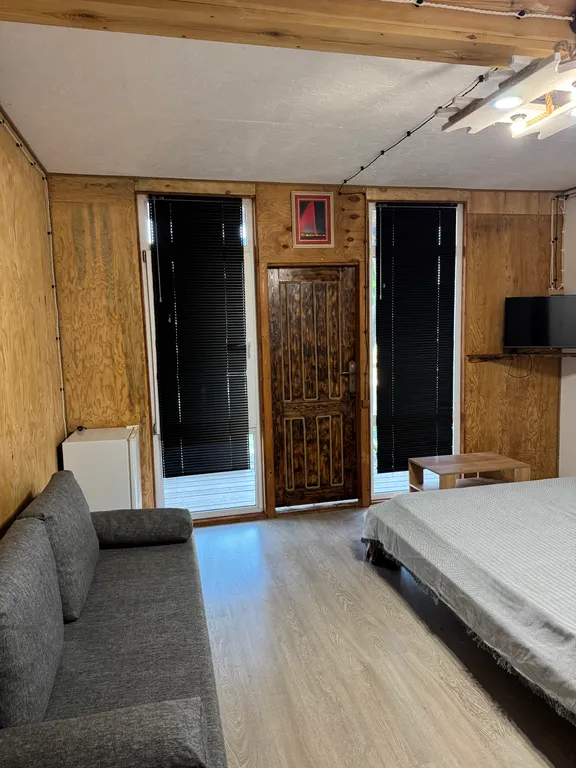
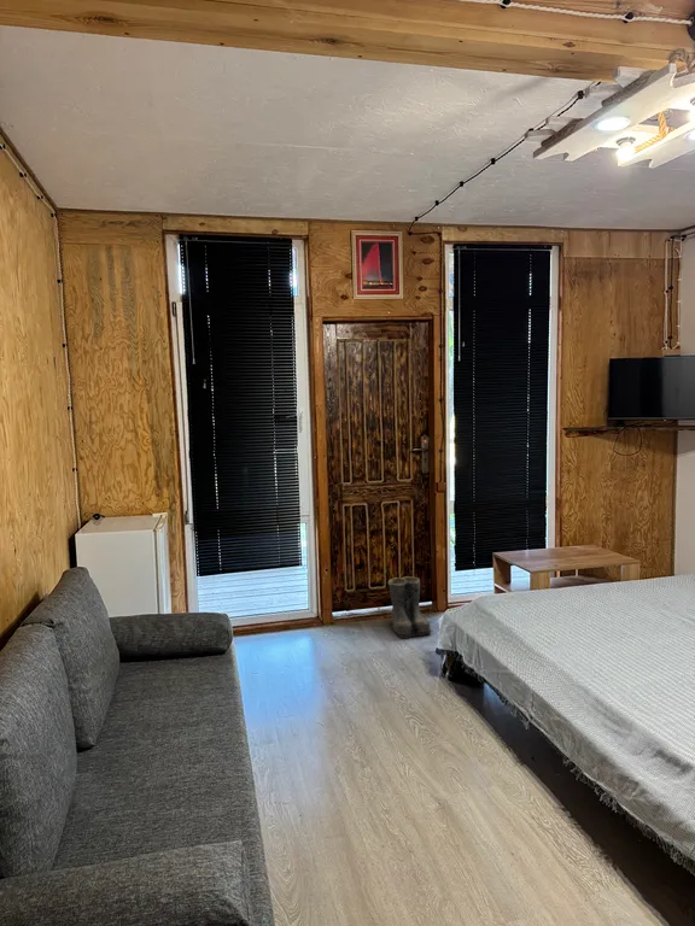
+ boots [386,575,434,639]
